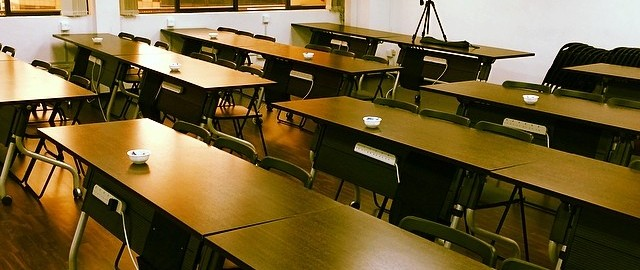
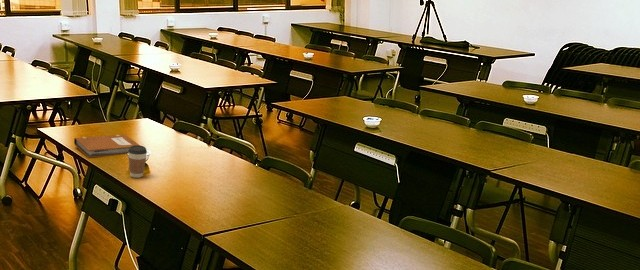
+ notebook [73,134,140,159]
+ coffee cup [128,145,148,179]
